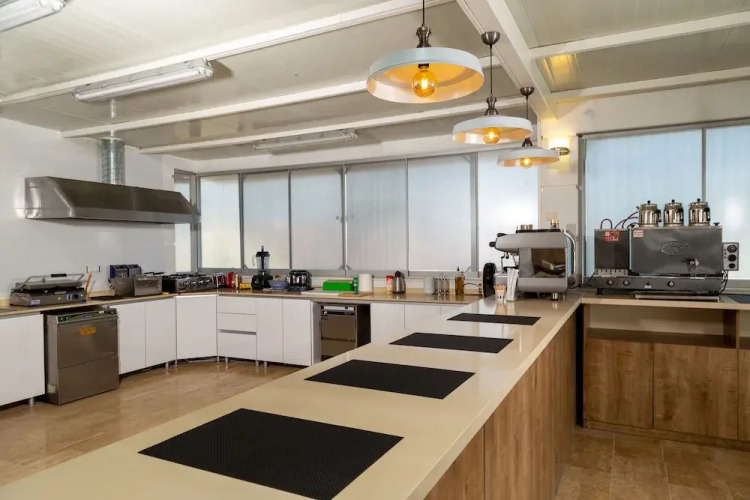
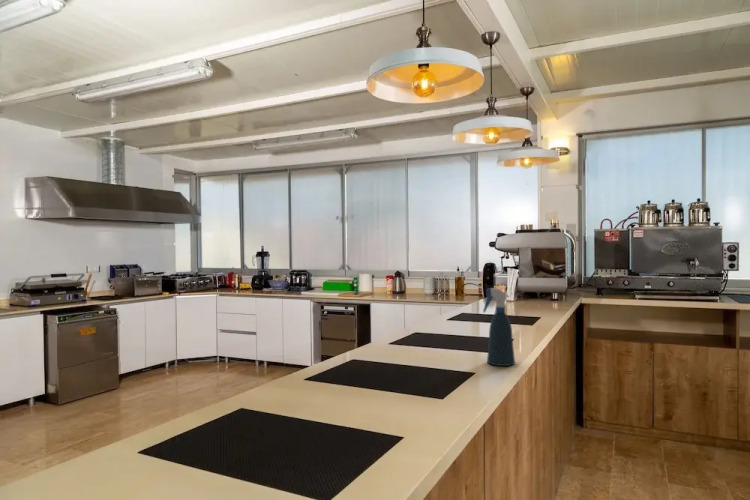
+ spray bottle [482,287,516,367]
